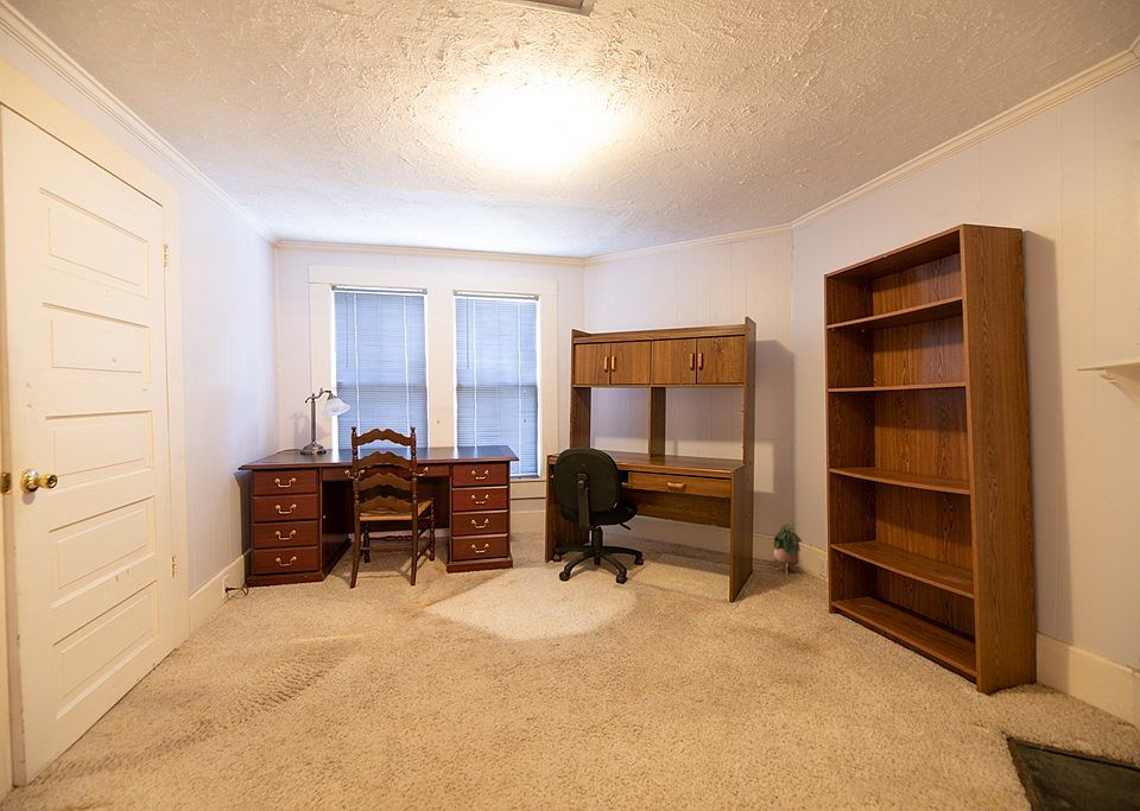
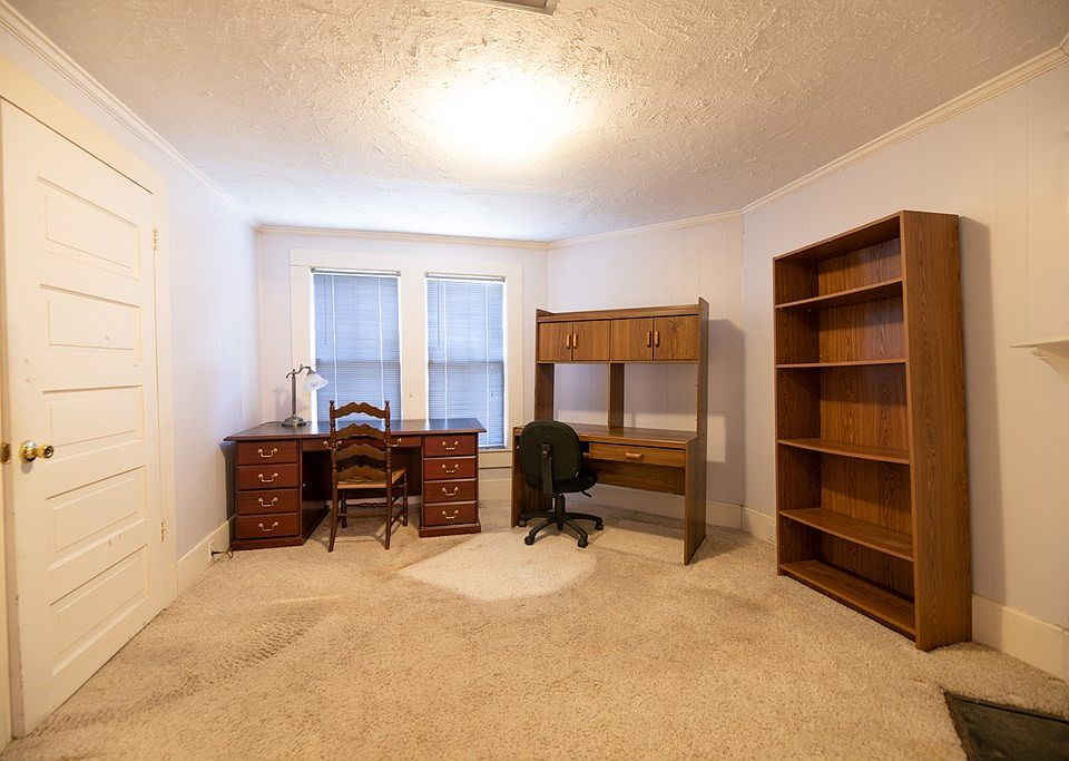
- potted plant [773,522,803,576]
